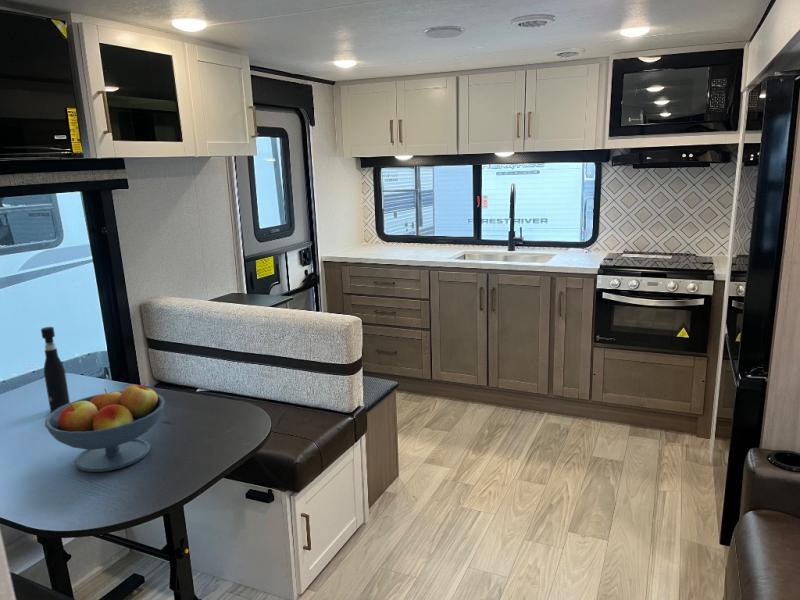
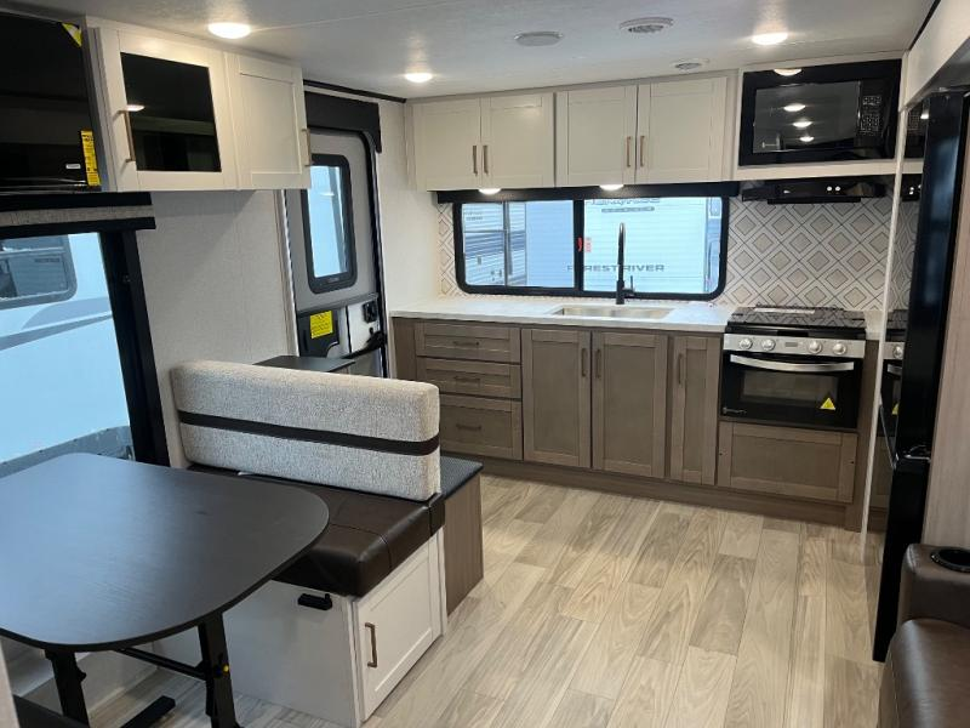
- pepper grinder [40,326,71,413]
- fruit bowl [44,382,166,473]
